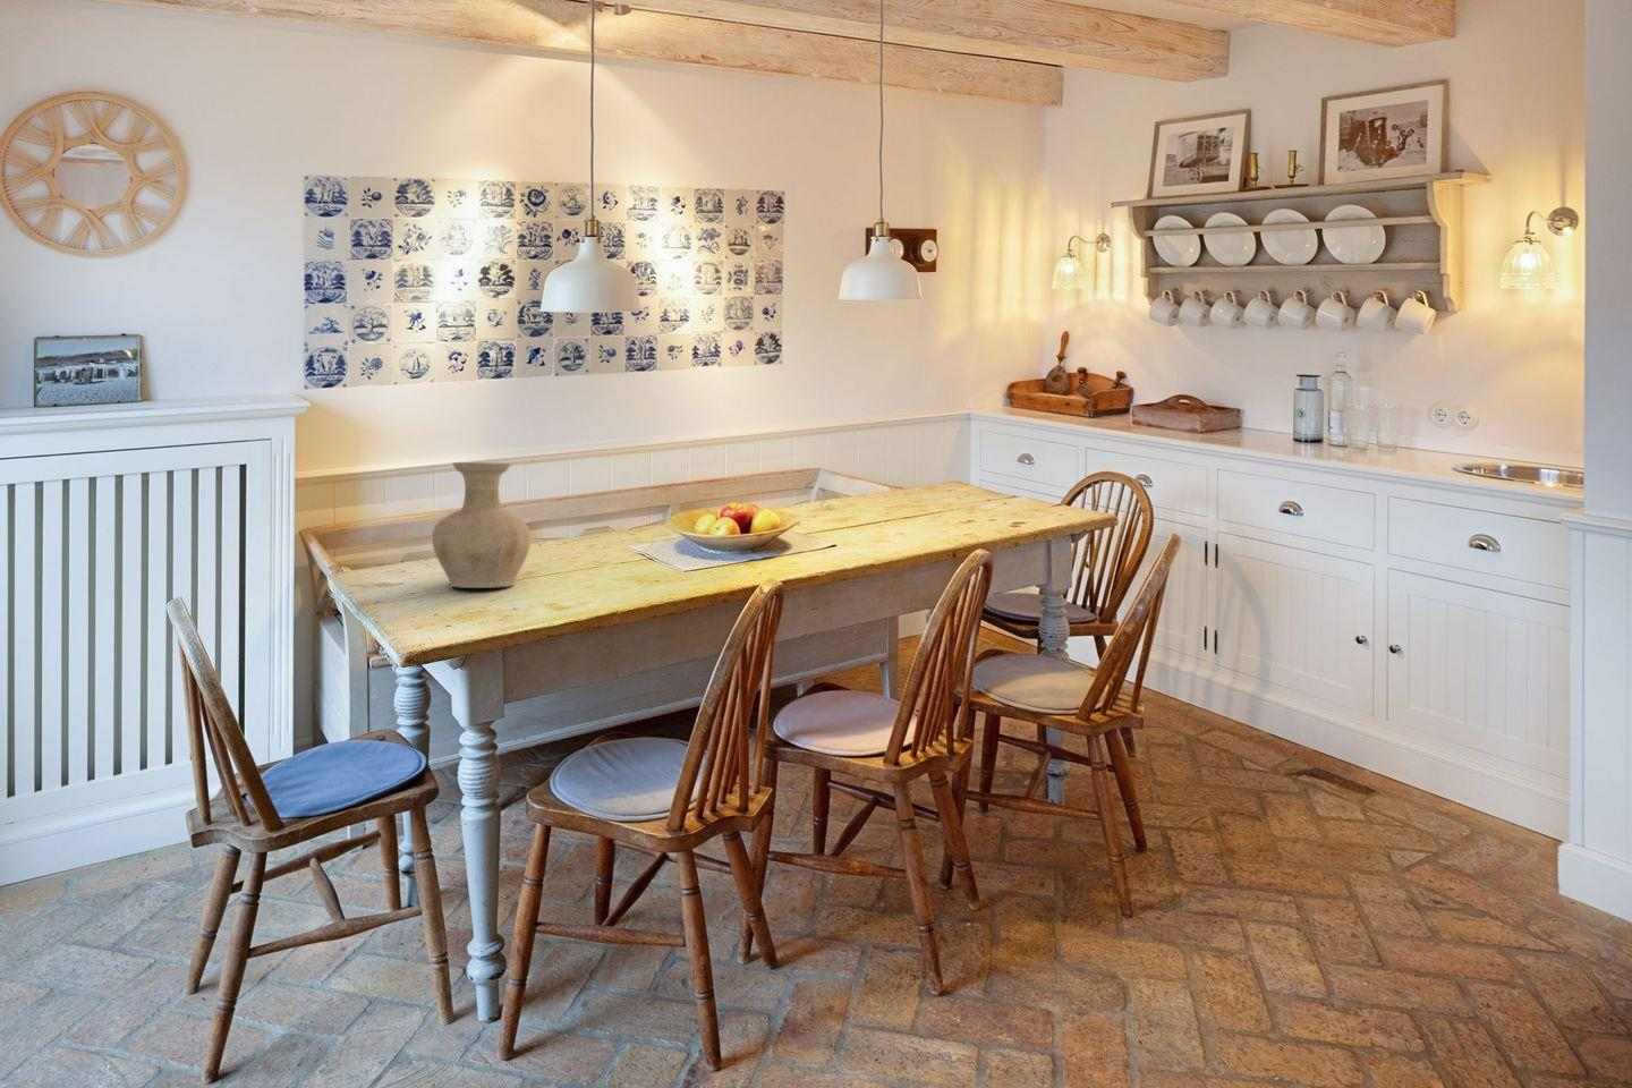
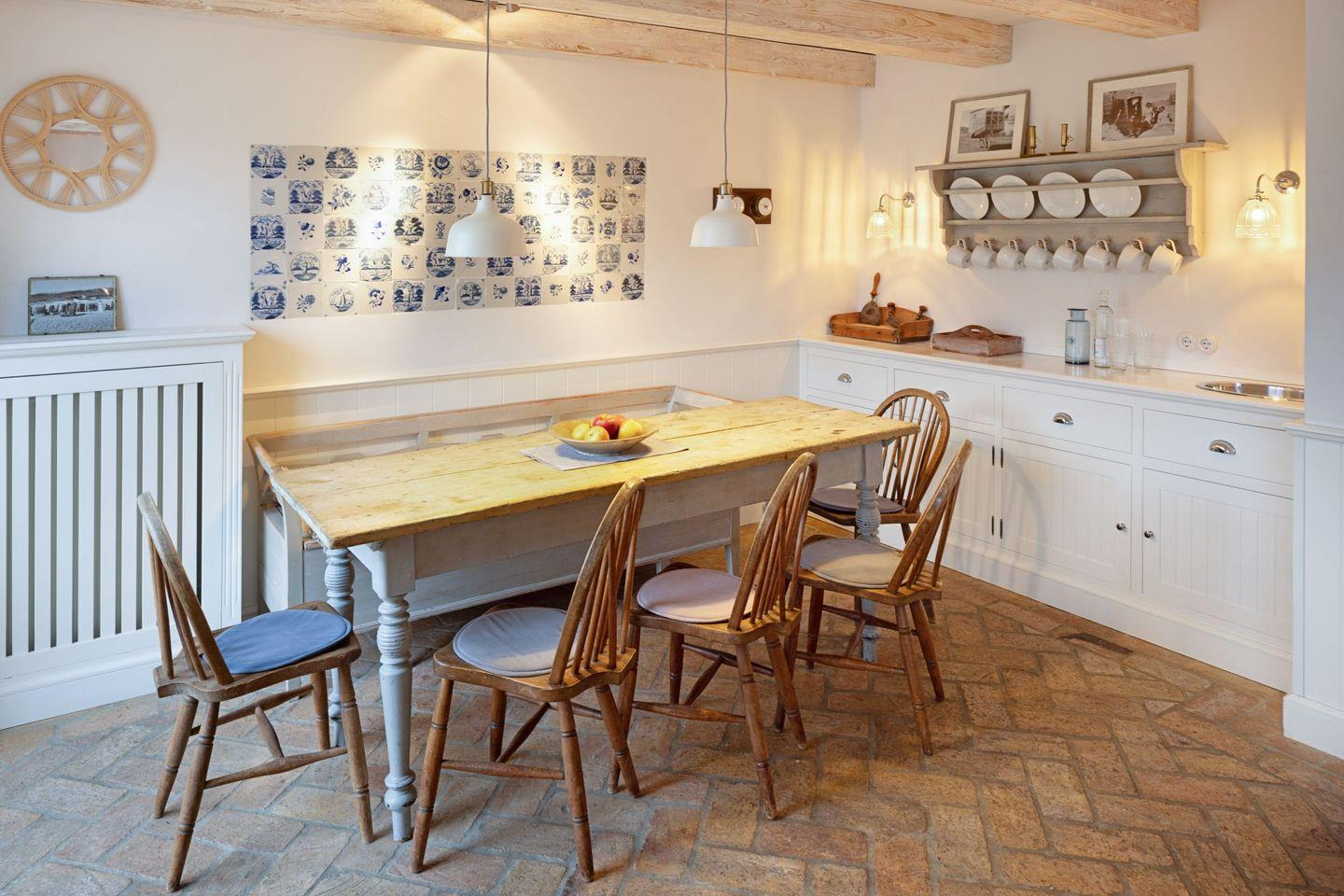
- vase [431,461,533,589]
